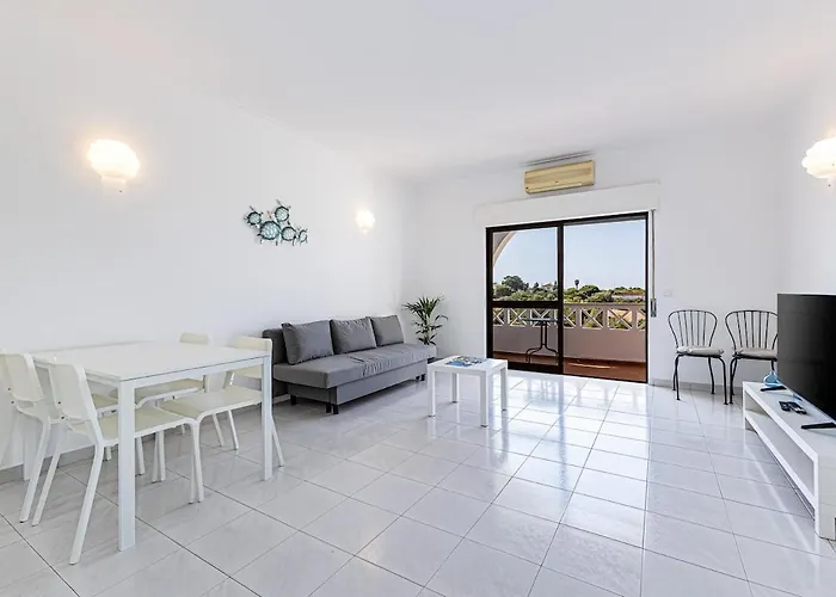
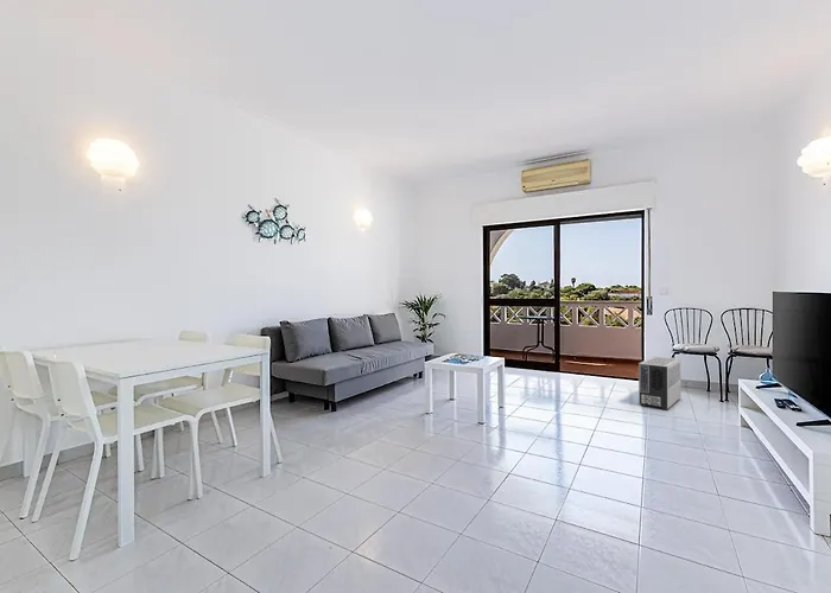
+ air purifier [637,356,683,412]
